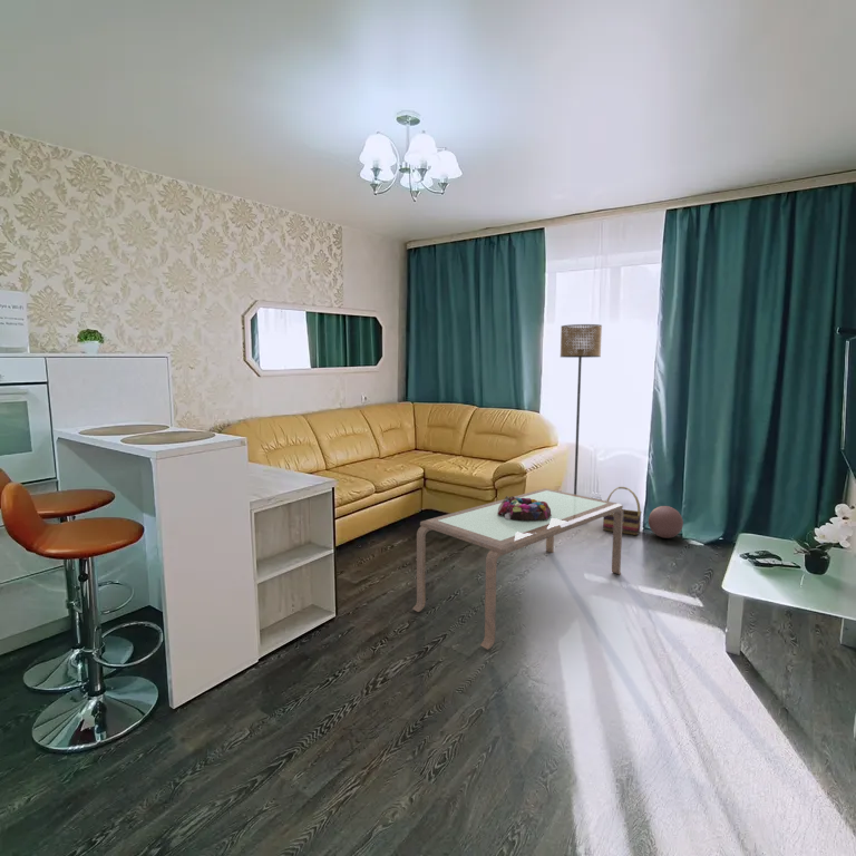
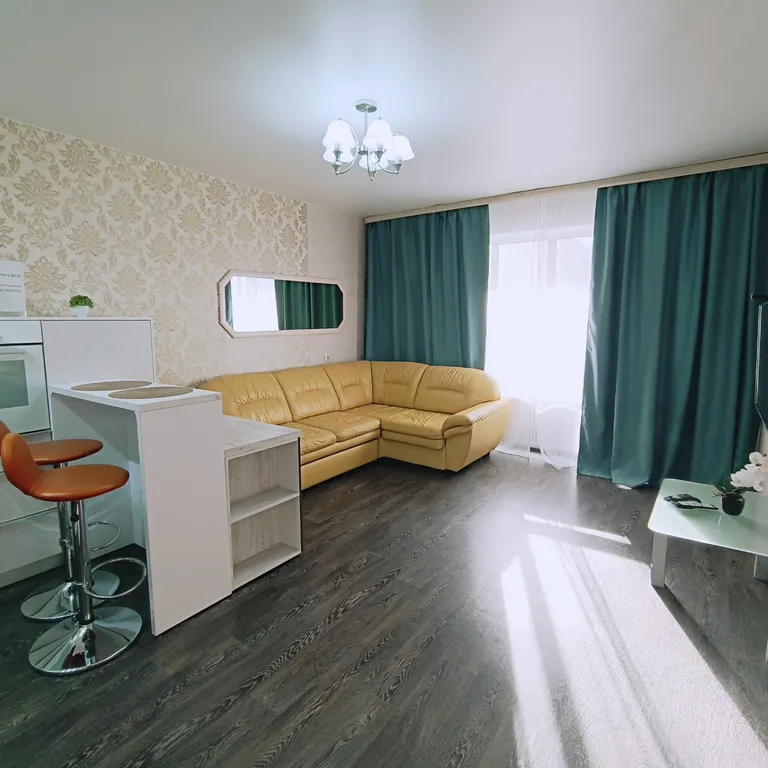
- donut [497,495,552,521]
- ball [648,505,684,539]
- coffee table [411,487,624,651]
- basket [602,486,643,536]
- floor lamp [560,323,603,495]
